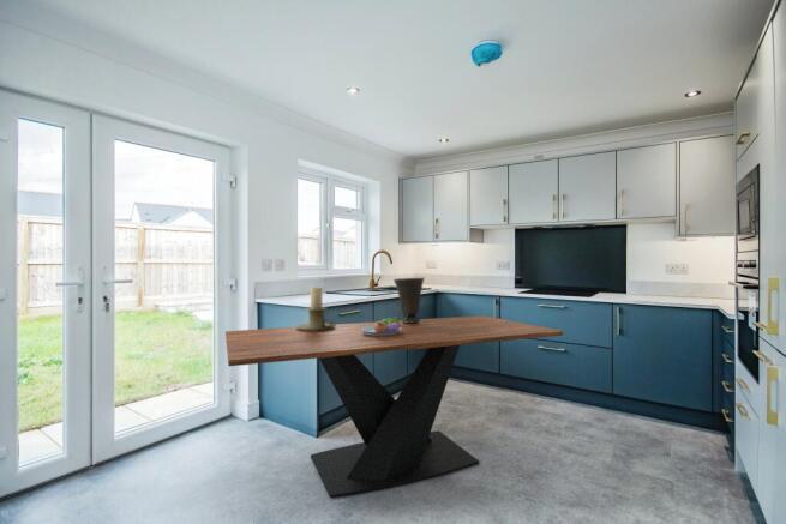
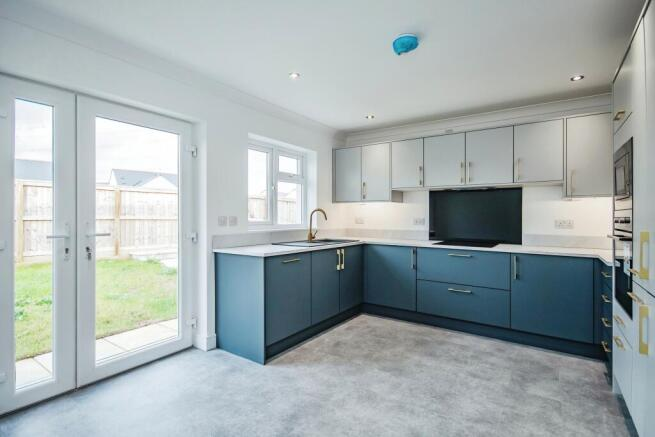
- vase [392,277,426,323]
- candle holder [295,285,337,331]
- fruit bowl [361,315,402,336]
- dining table [224,314,564,499]
